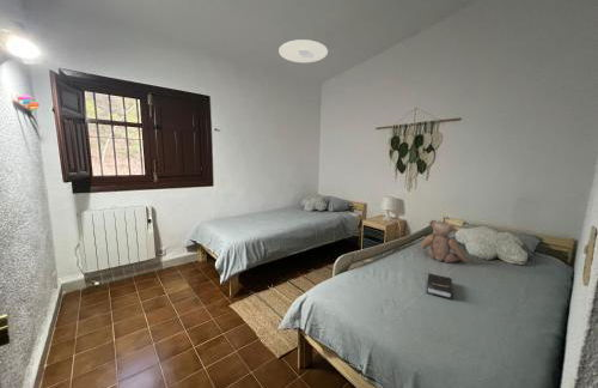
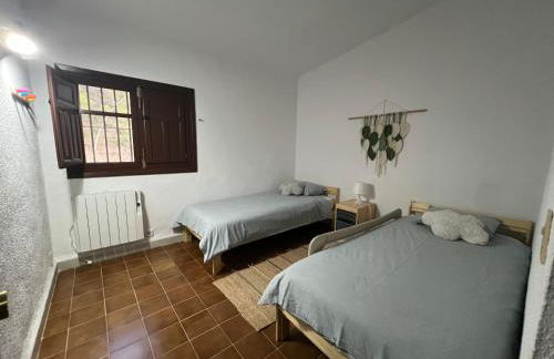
- teddy bear [420,219,470,263]
- hardback book [426,272,454,301]
- ceiling light [277,38,329,63]
